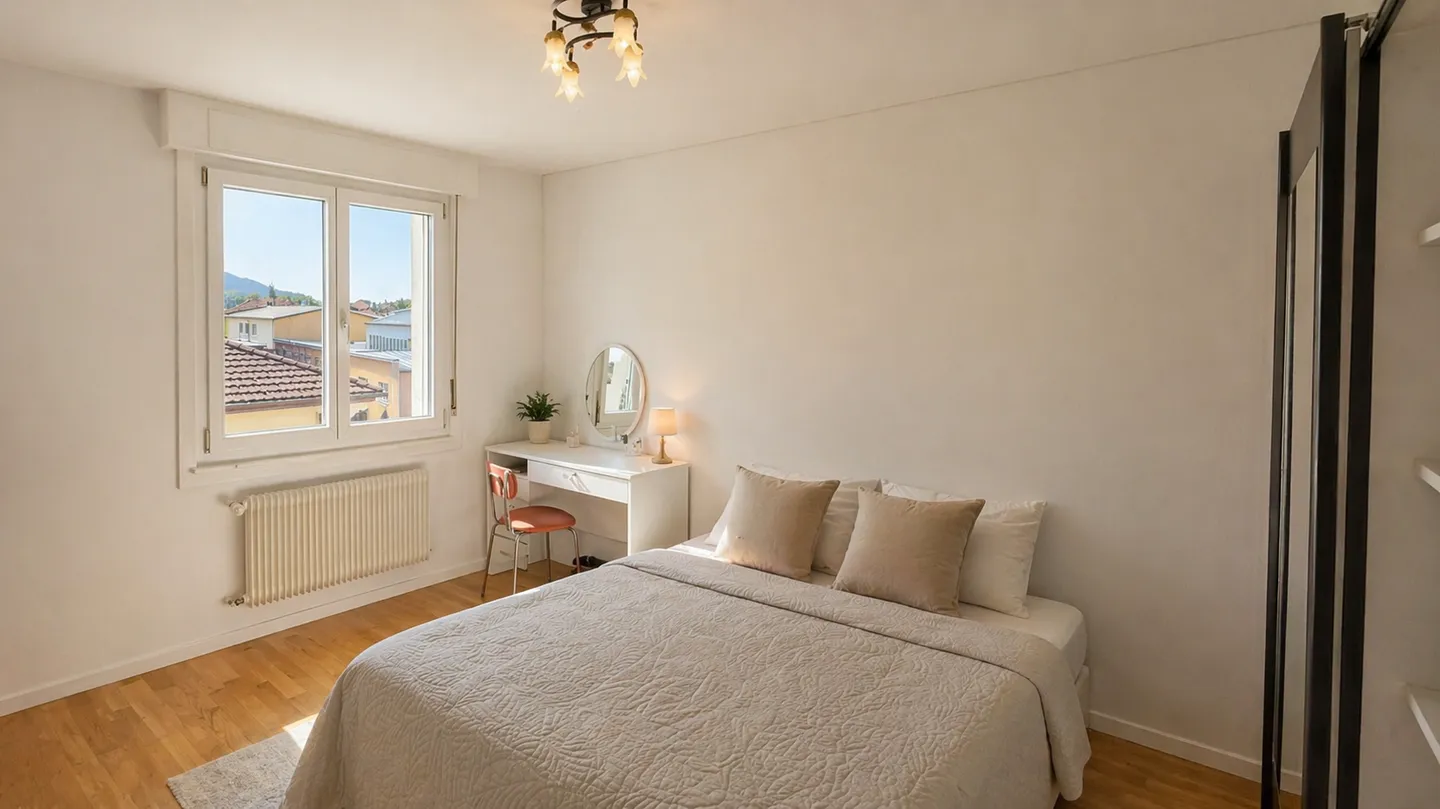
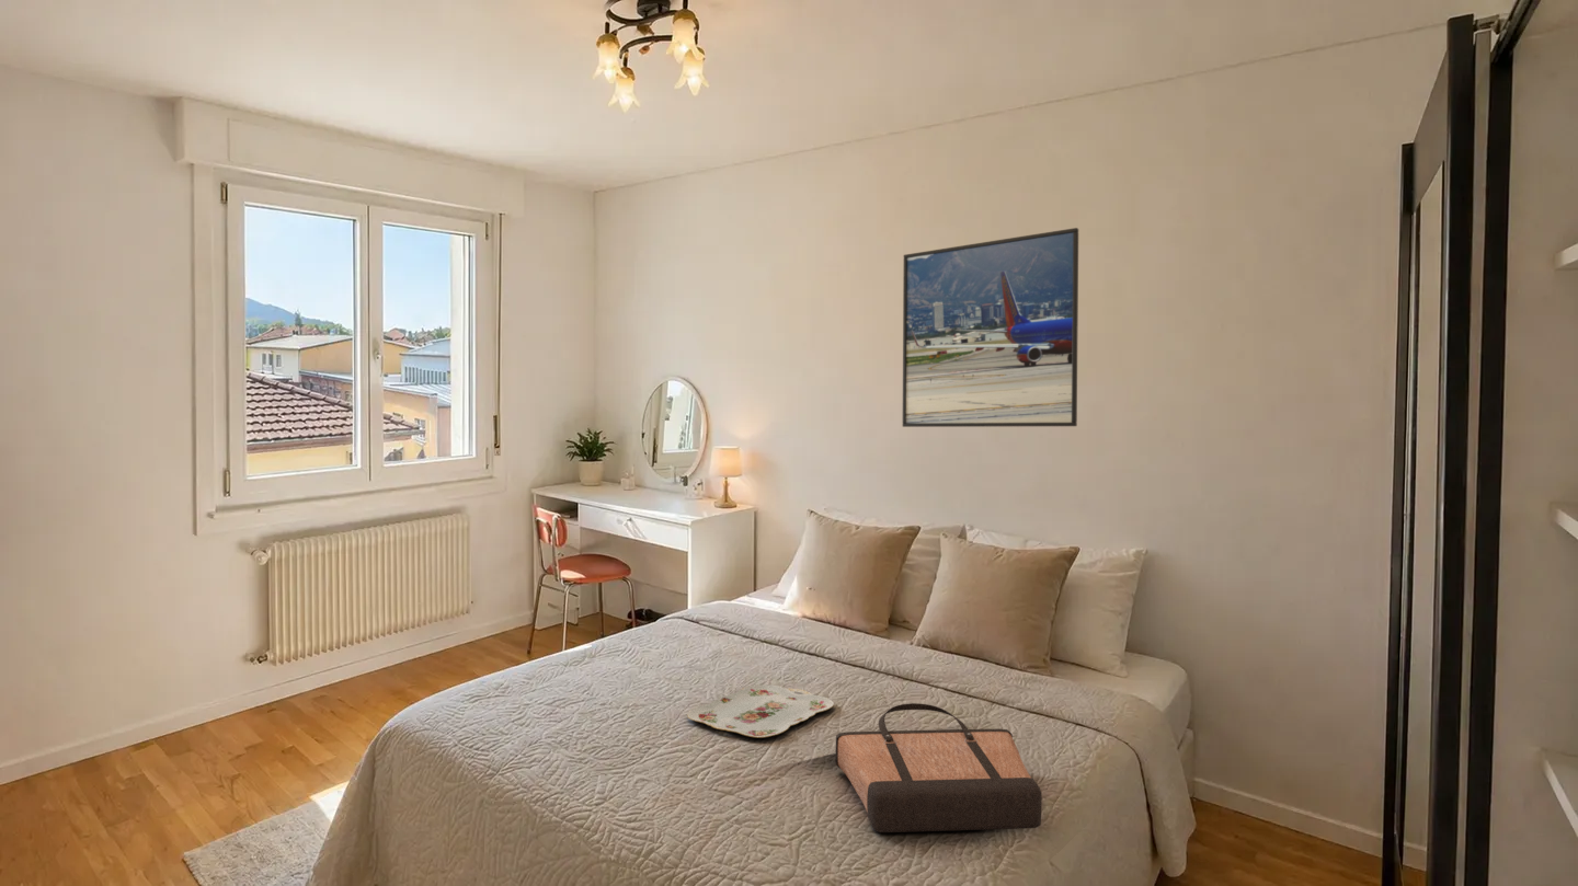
+ serving tray [686,683,835,739]
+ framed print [902,227,1079,428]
+ shopping bag [835,702,1043,833]
